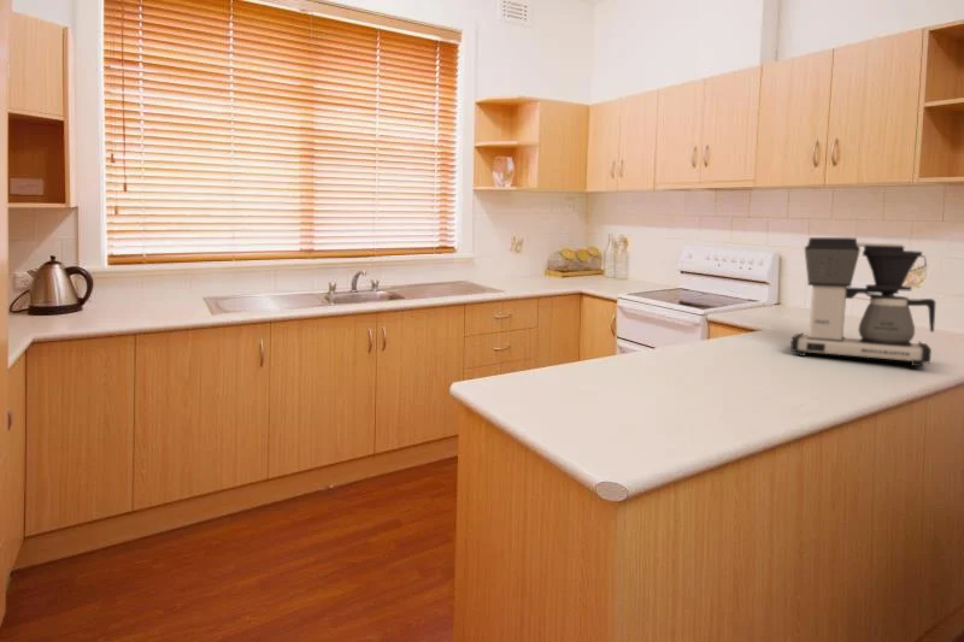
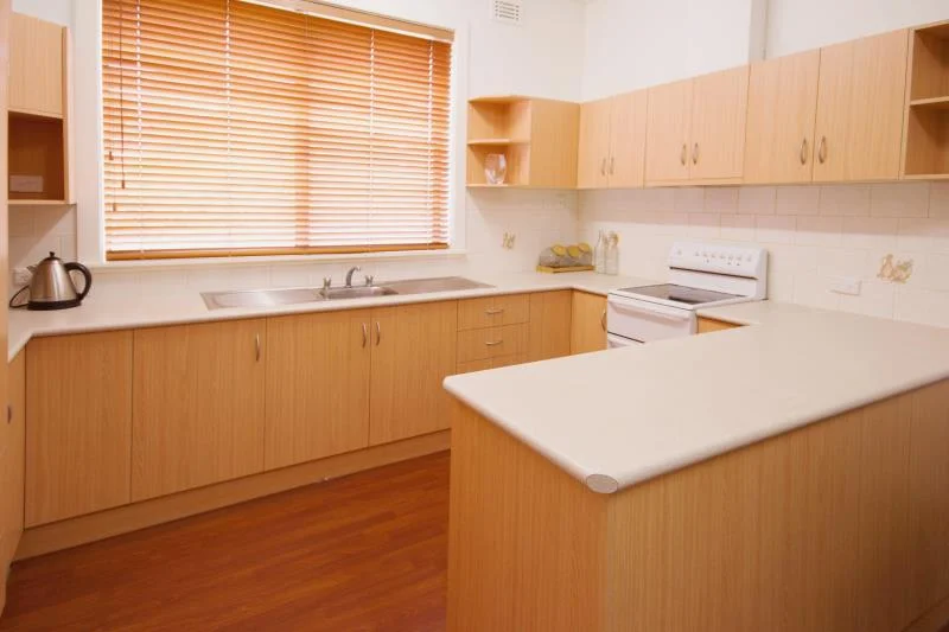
- coffee maker [789,236,936,367]
